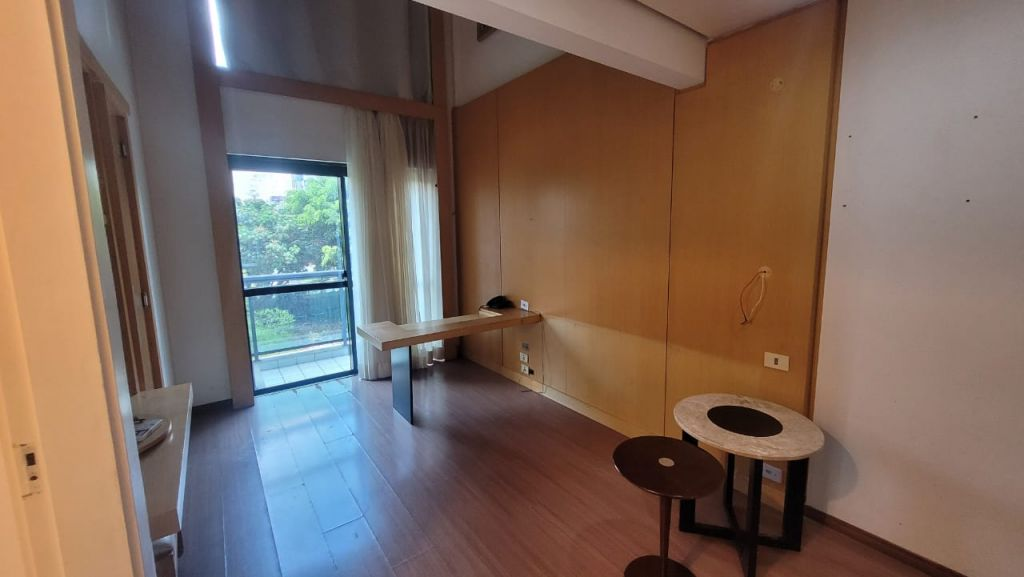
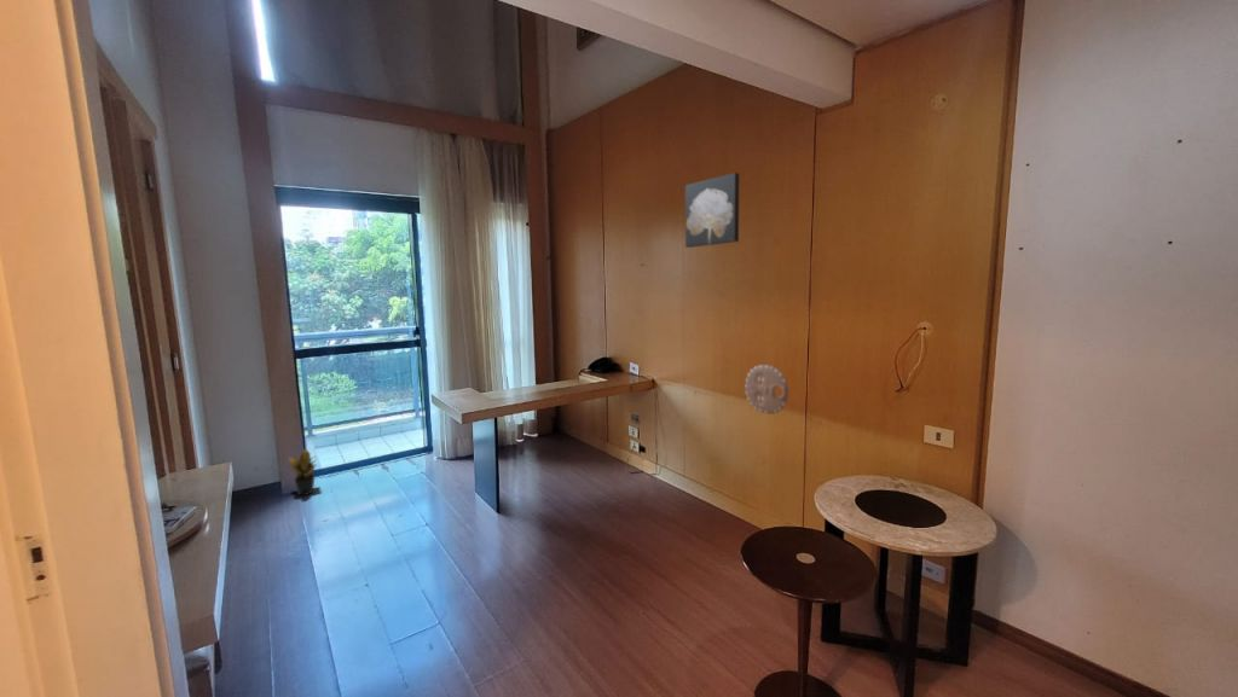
+ potted plant [288,448,318,496]
+ wall art [684,172,740,249]
+ decorative plate [744,364,789,416]
